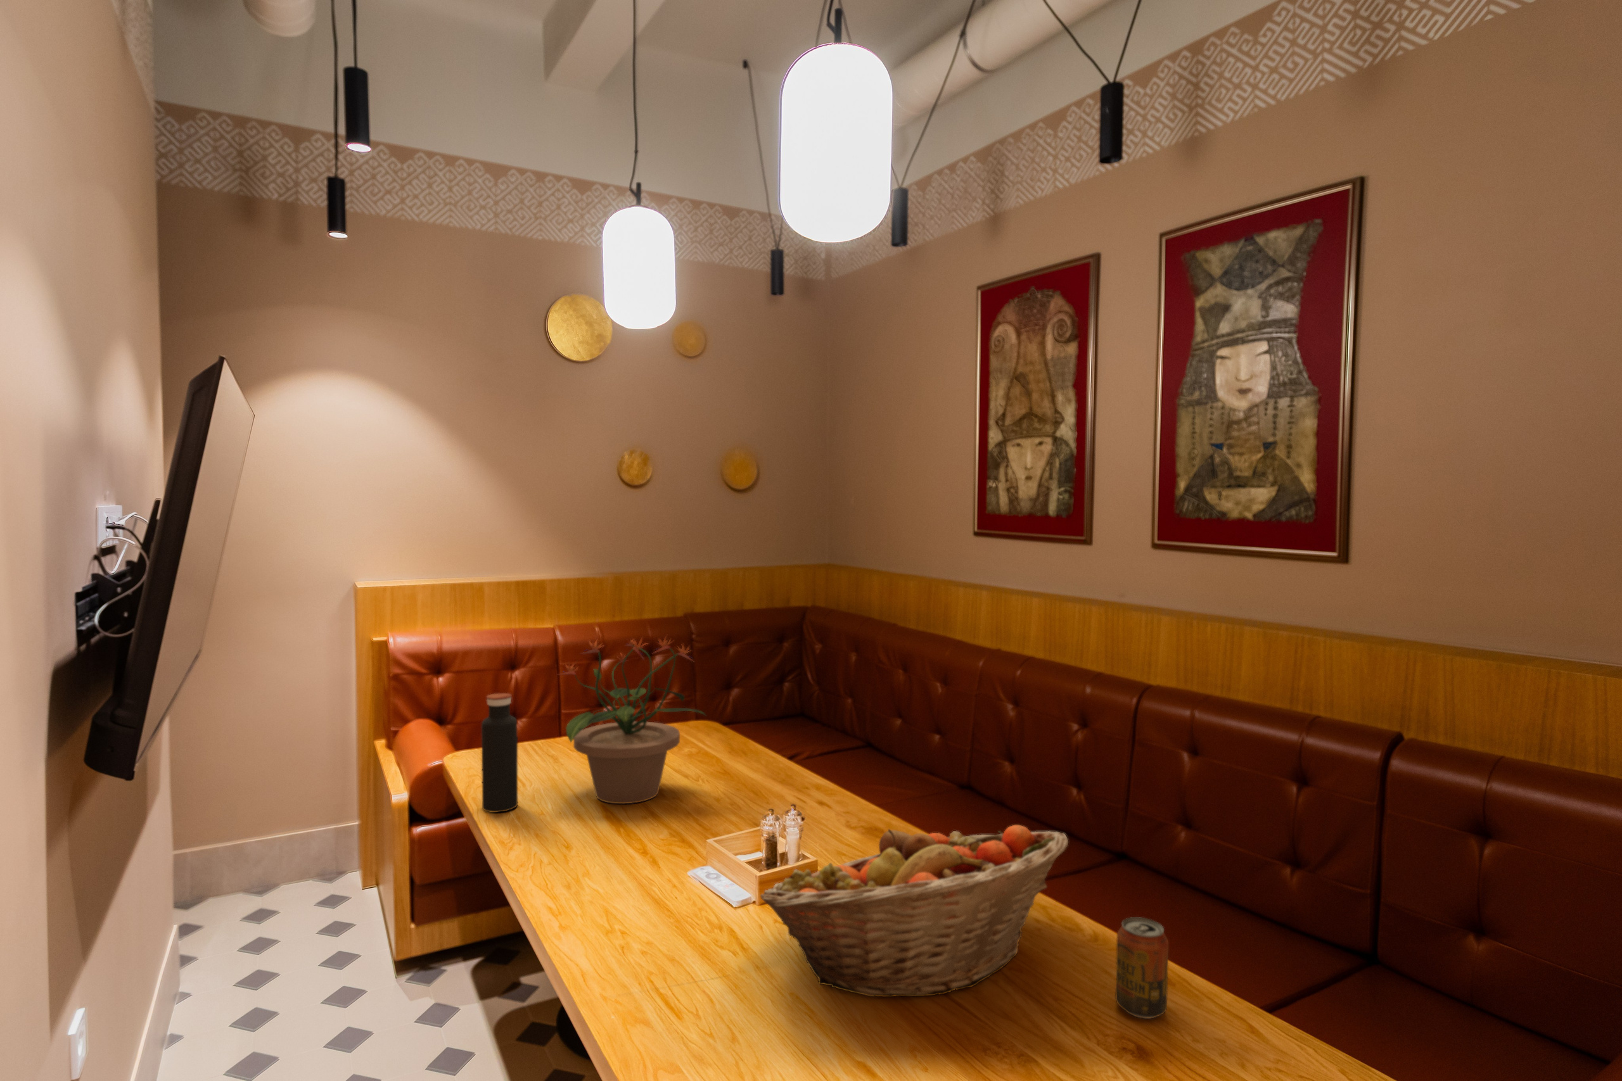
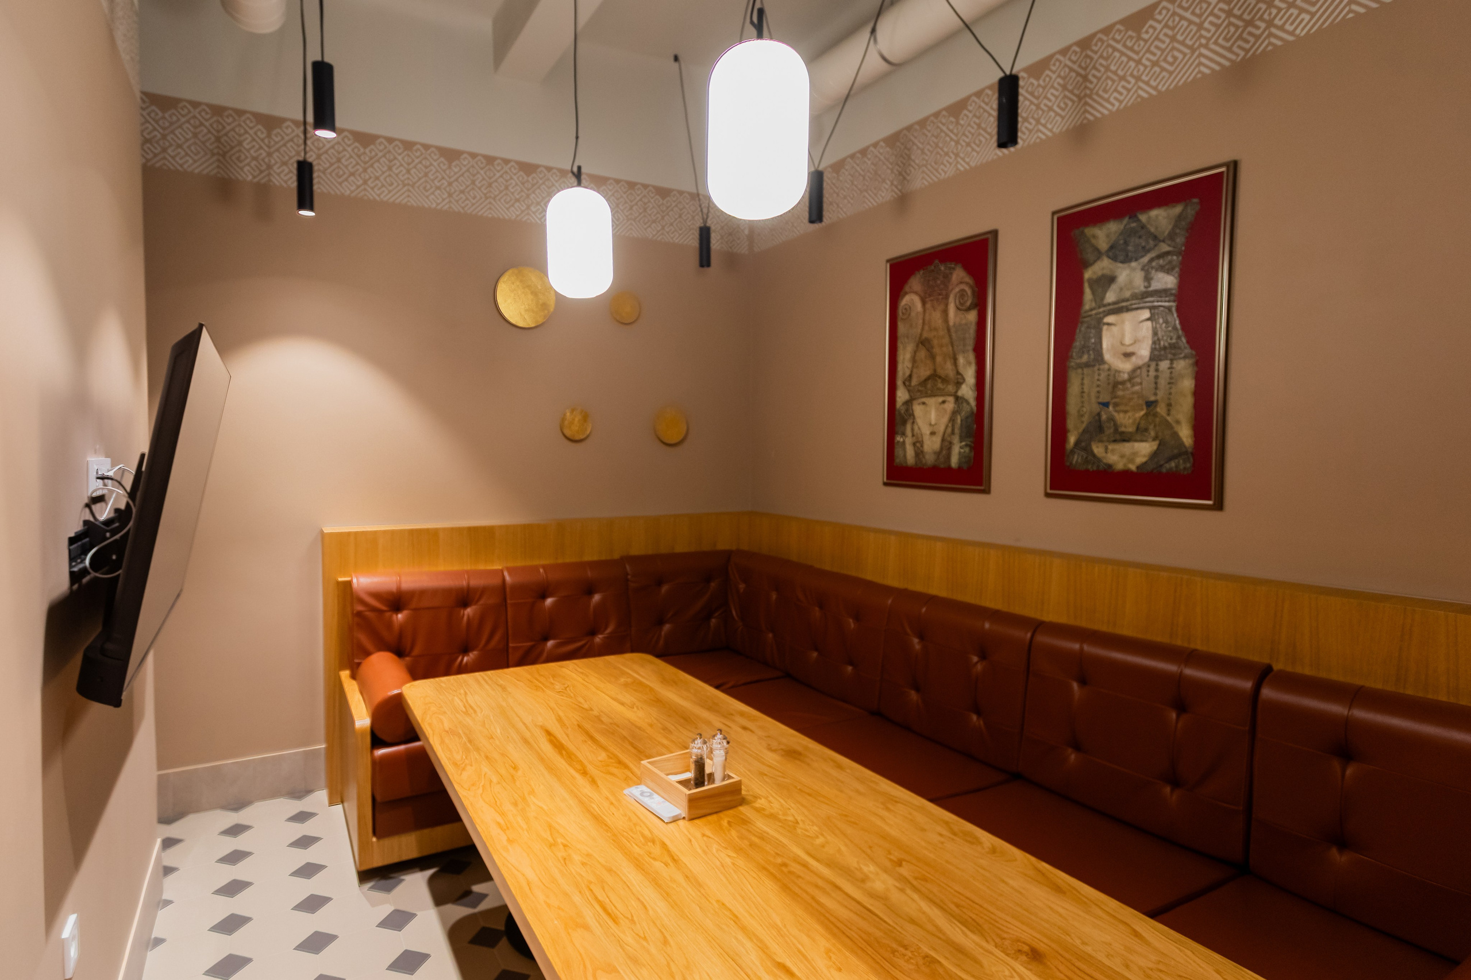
- beverage can [1114,917,1169,1019]
- water bottle [480,693,519,813]
- fruit basket [759,824,1069,998]
- potted plant [558,635,707,805]
